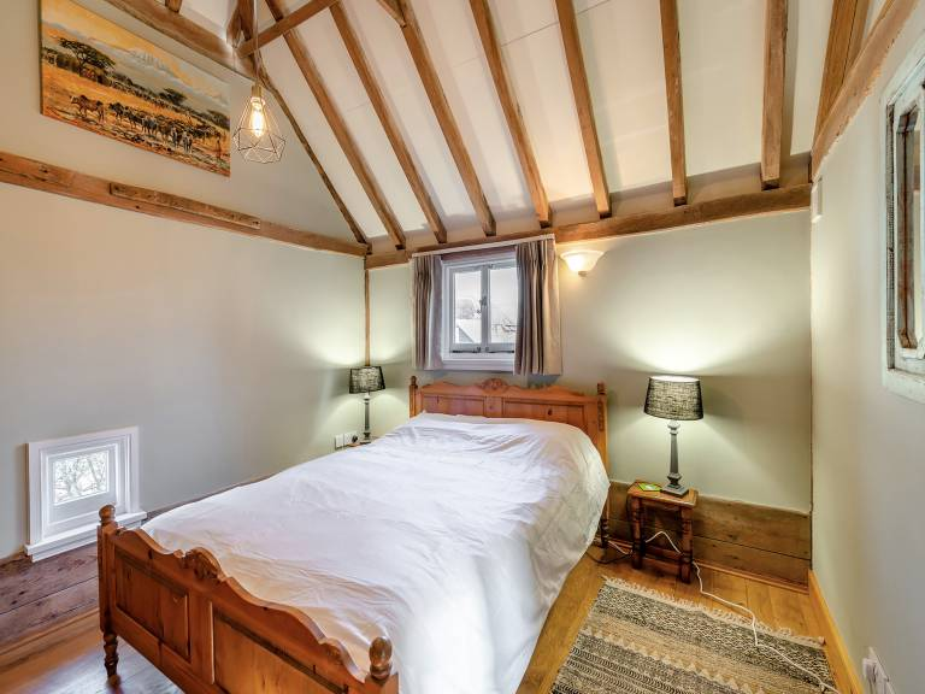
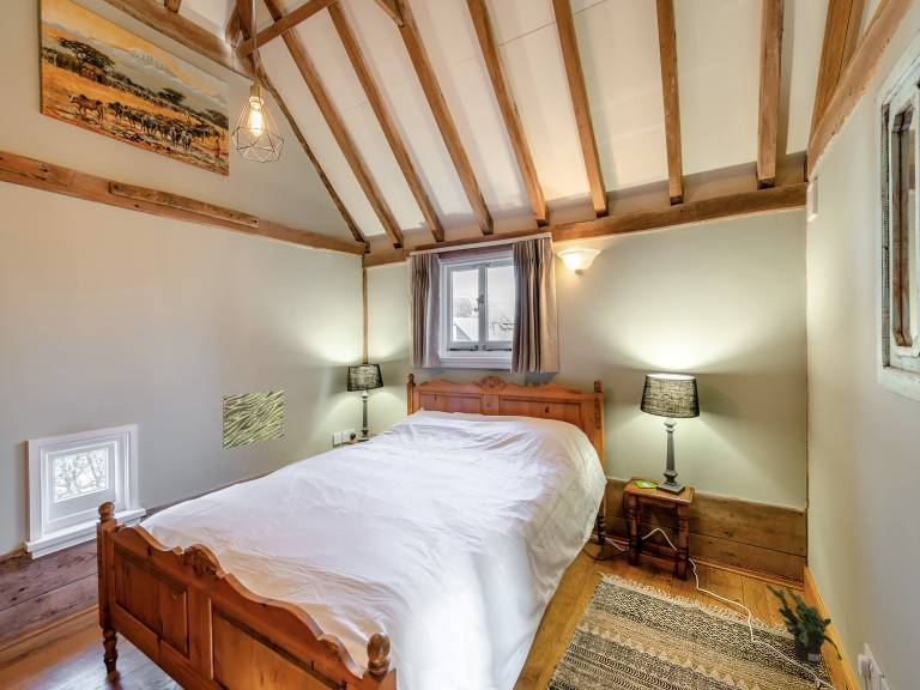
+ potted plant [764,582,843,666]
+ wall art [222,389,285,450]
